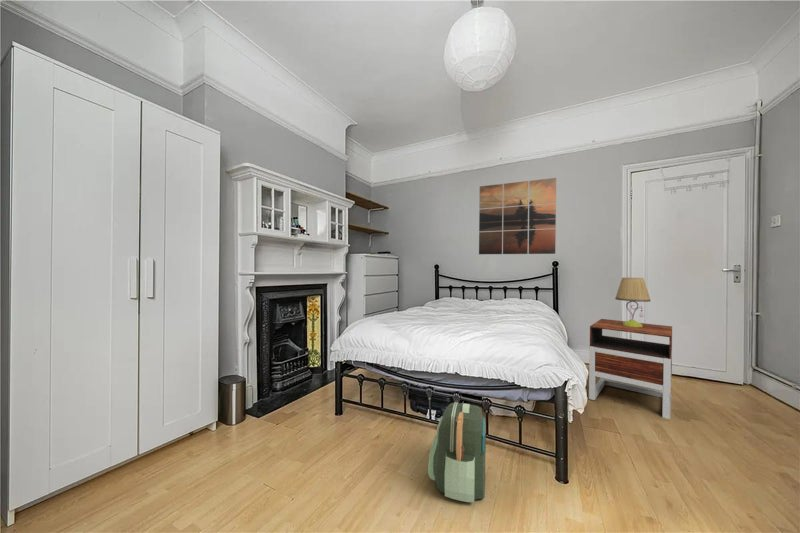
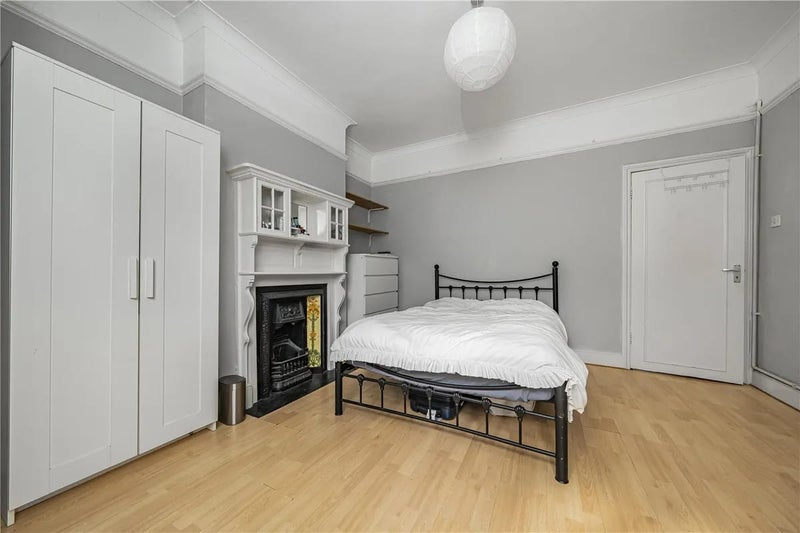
- table lamp [614,277,651,327]
- nightstand [588,318,673,420]
- wall art [478,177,557,255]
- backpack [427,401,487,503]
